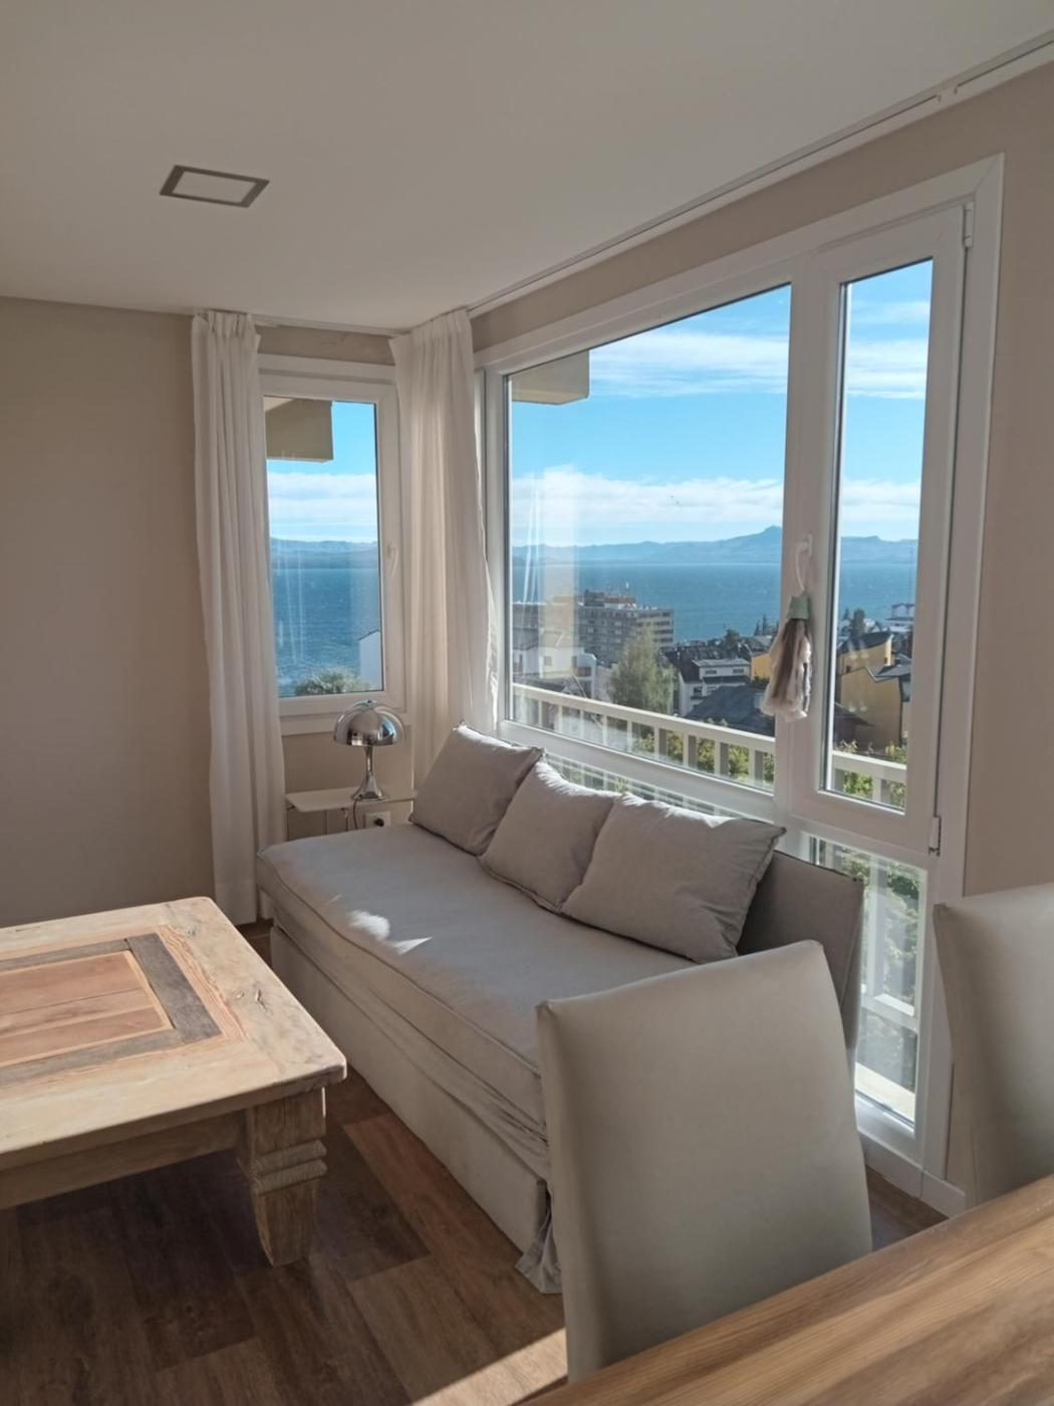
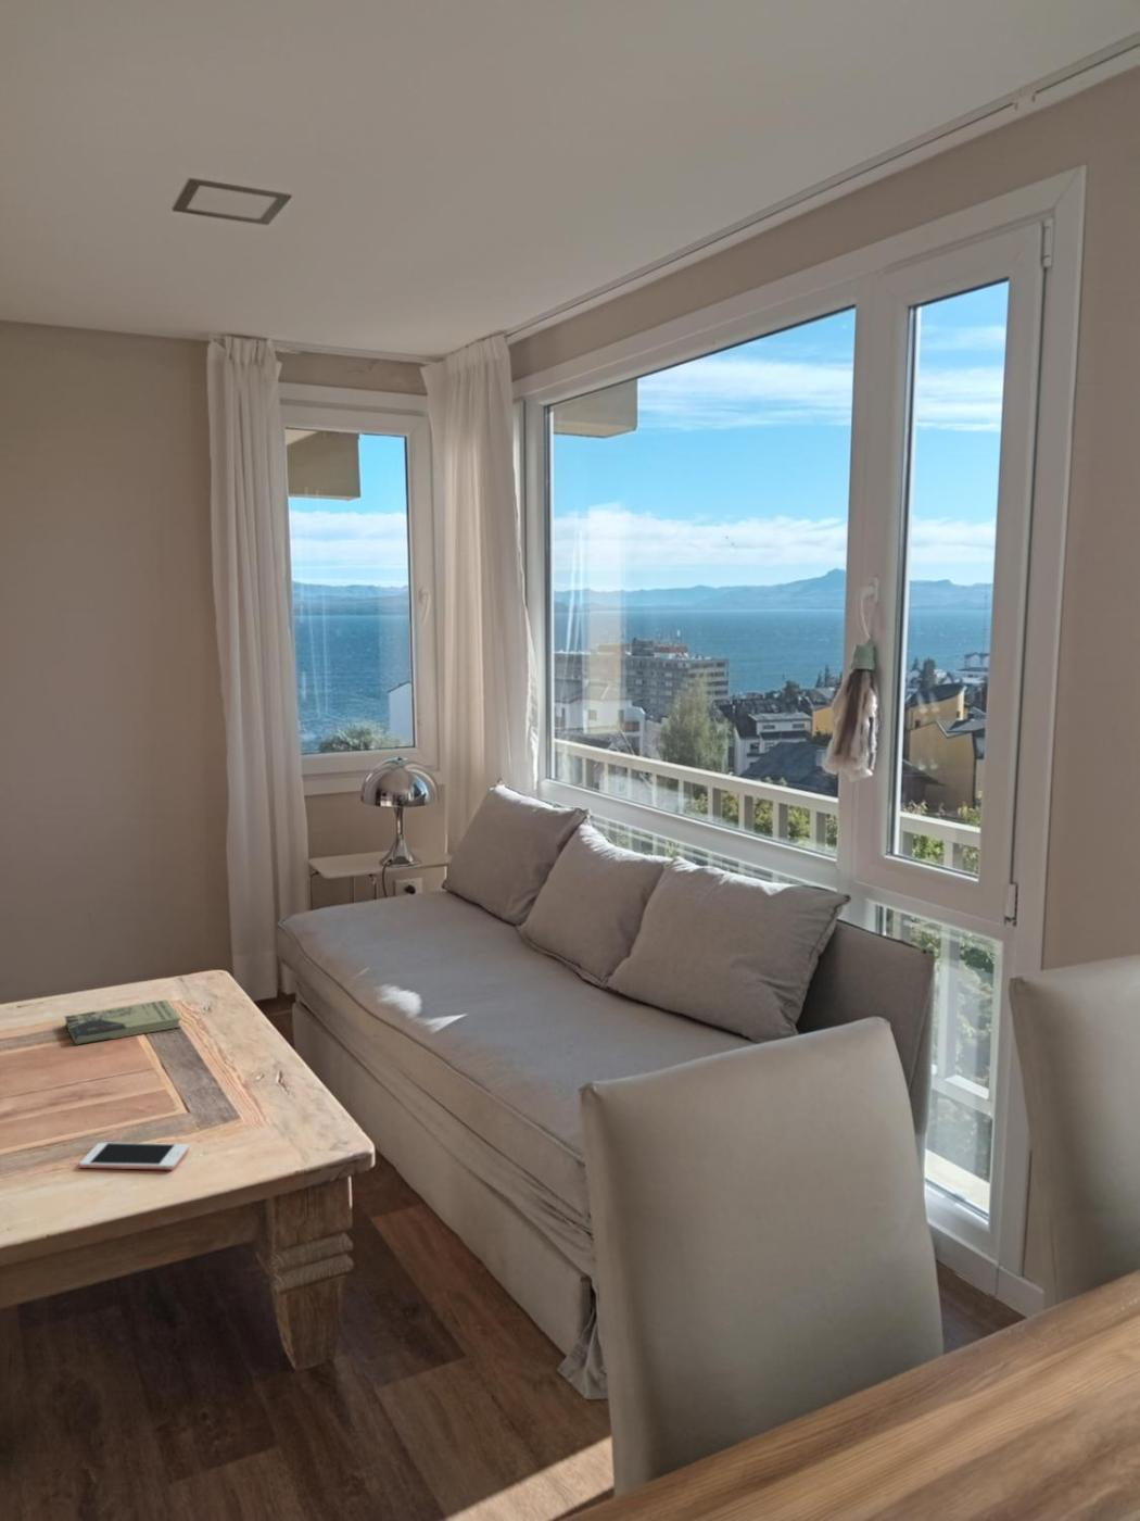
+ cell phone [78,1141,190,1171]
+ book [63,999,182,1047]
